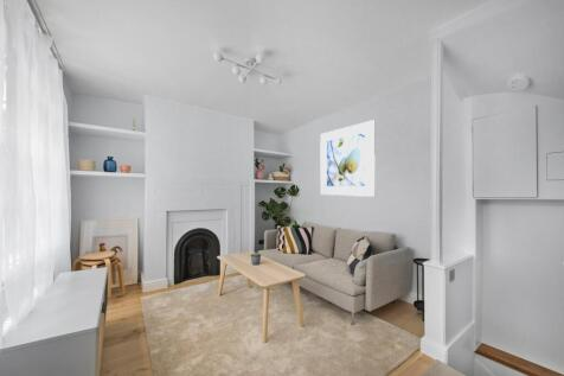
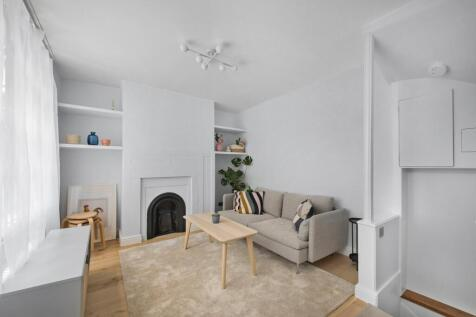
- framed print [319,119,377,198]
